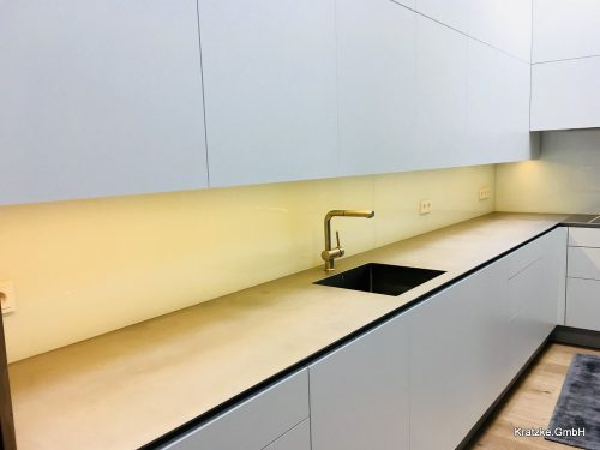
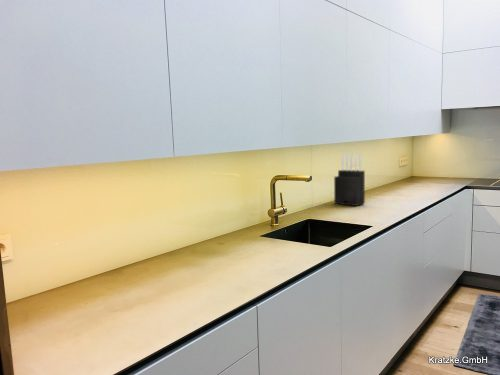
+ knife block [333,153,366,207]
